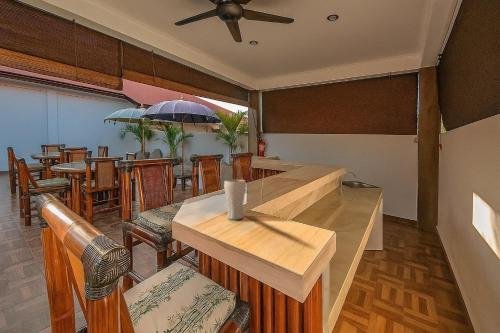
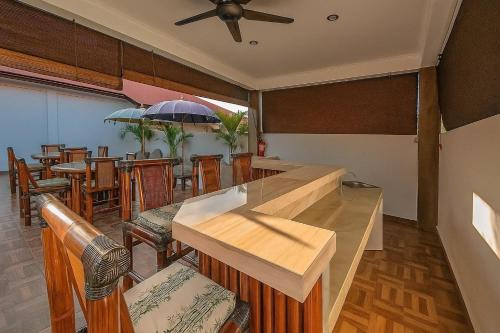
- drinking glass [223,179,247,220]
